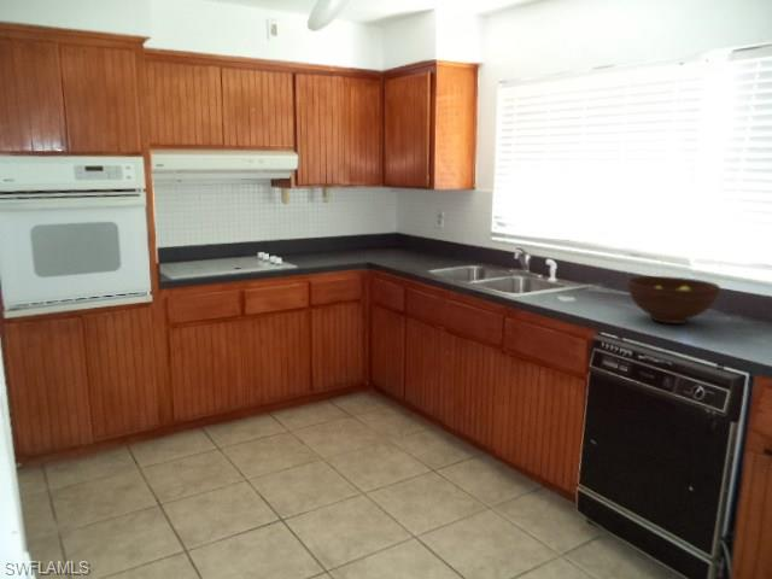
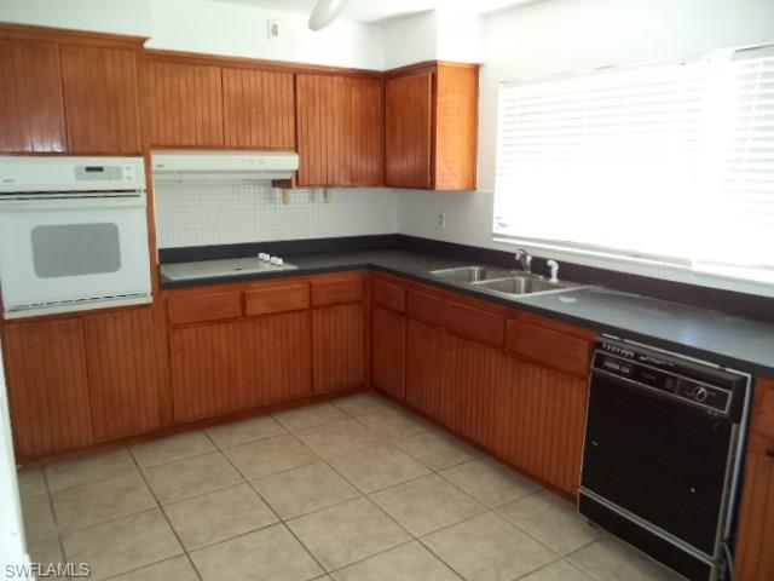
- fruit bowl [626,275,721,324]
